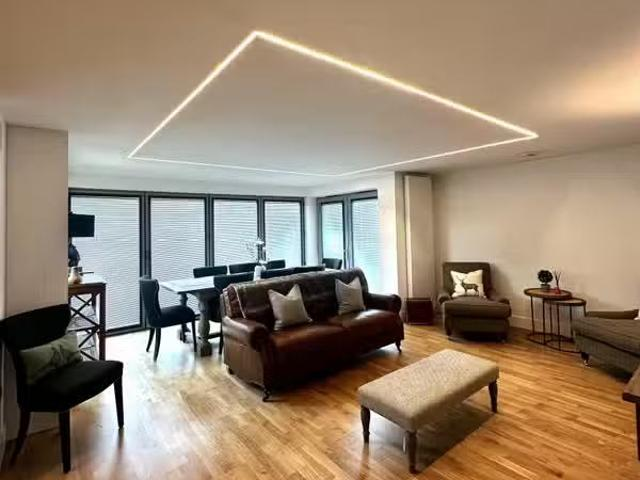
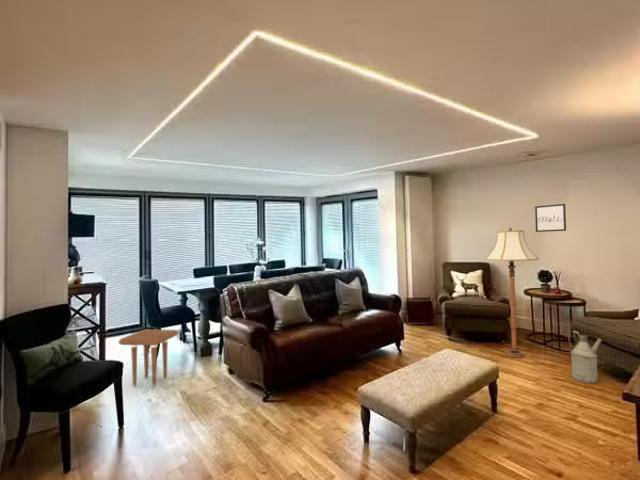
+ watering can [567,330,603,384]
+ wall art [534,203,567,233]
+ floor lamp [484,226,540,359]
+ side table [118,329,180,388]
